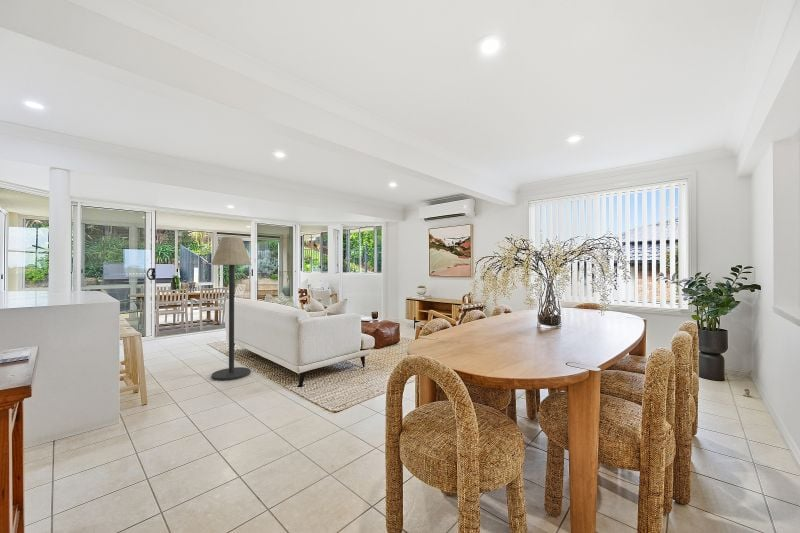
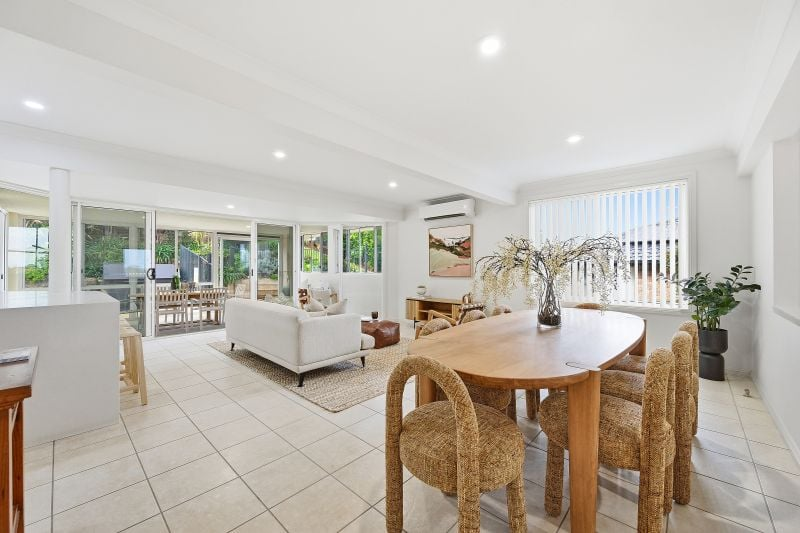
- floor lamp [210,236,252,381]
